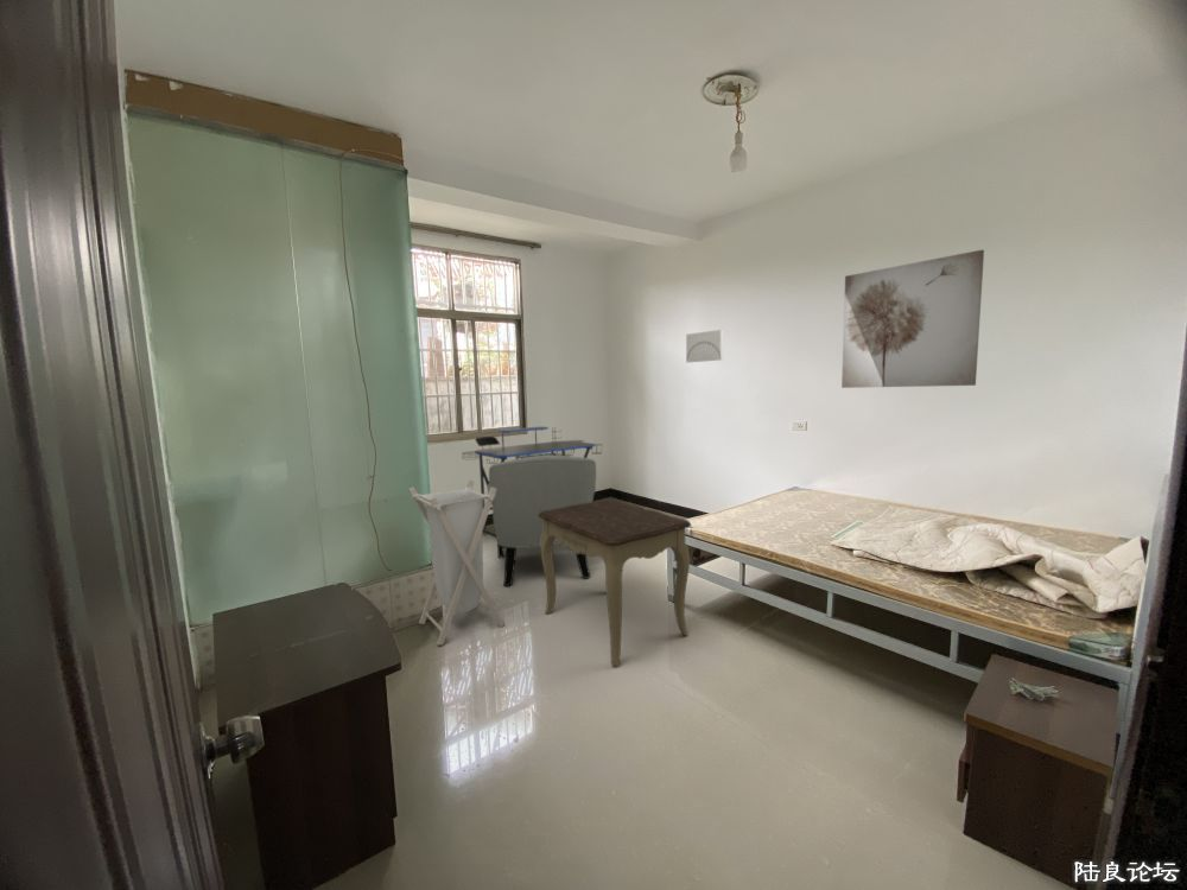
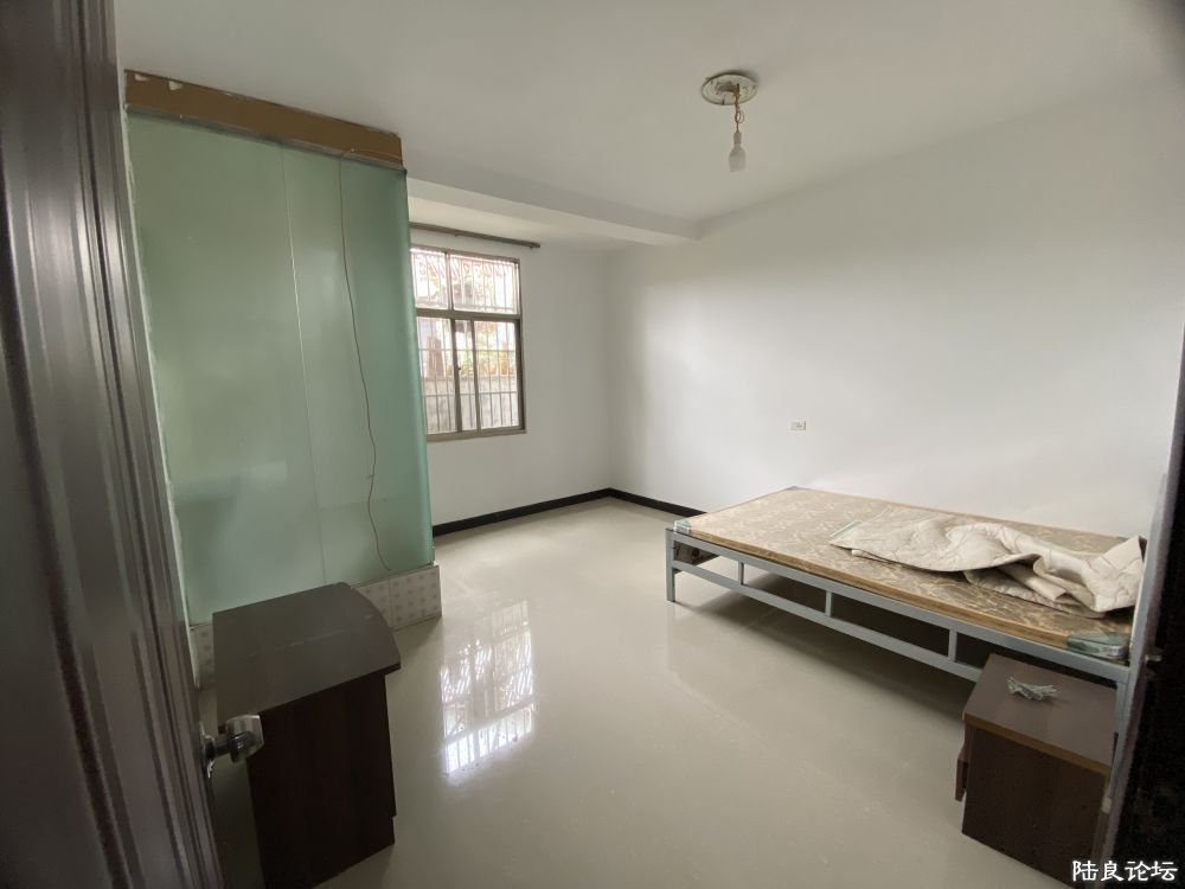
- side table [538,498,692,667]
- desk [461,426,603,538]
- laundry hamper [407,478,506,647]
- chair [485,454,597,587]
- wall art [685,329,724,363]
- wall art [840,248,985,389]
